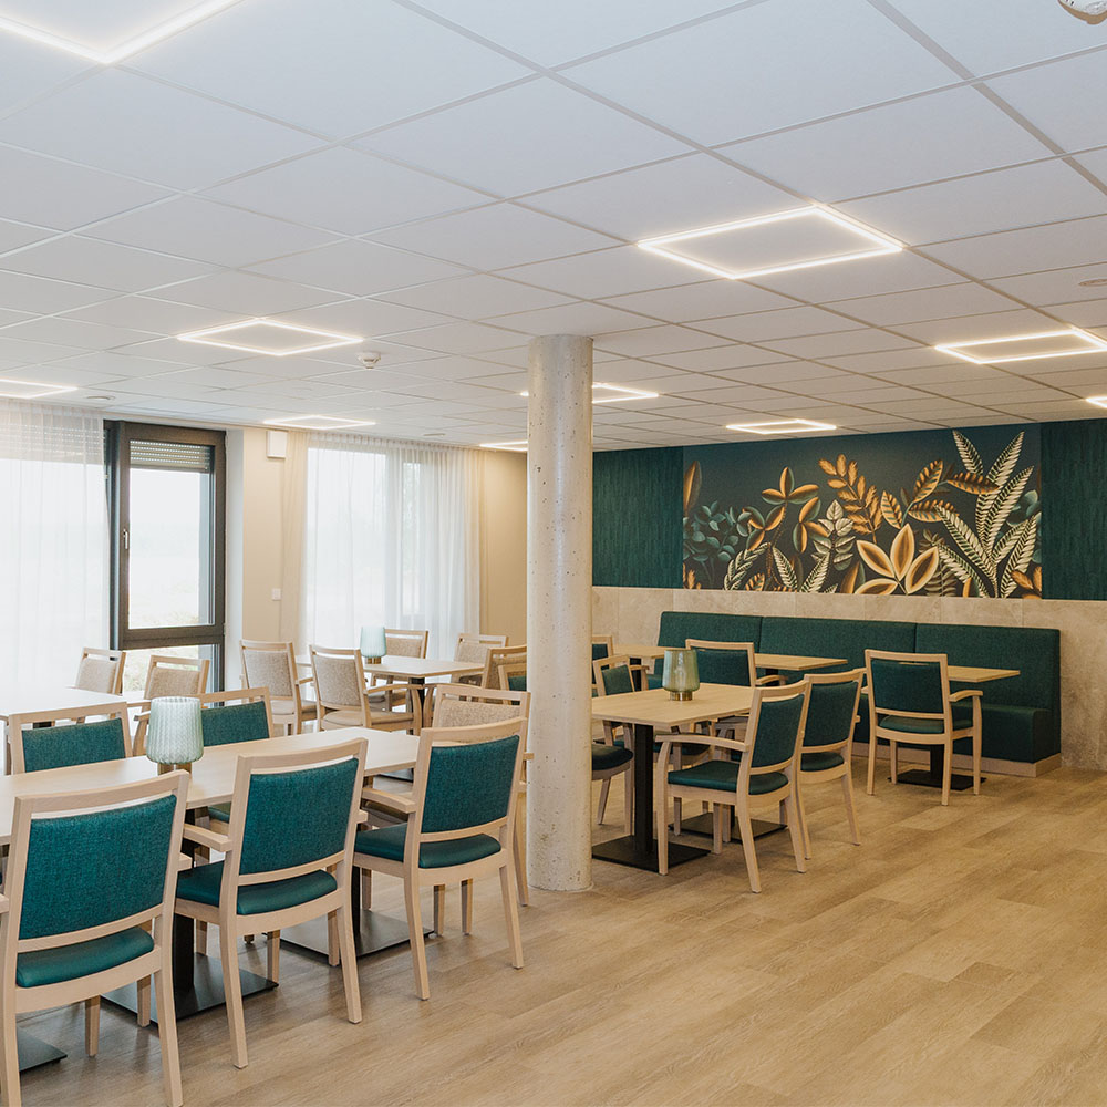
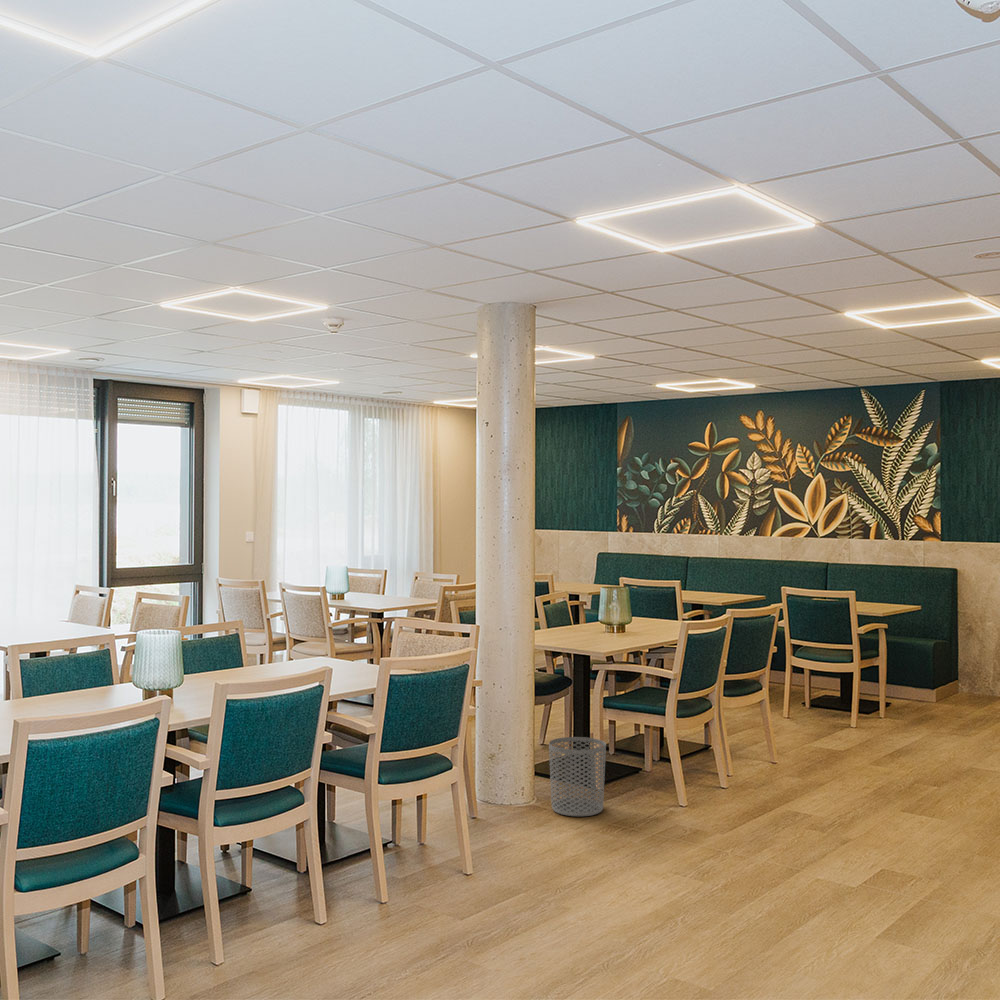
+ waste bin [548,736,607,817]
